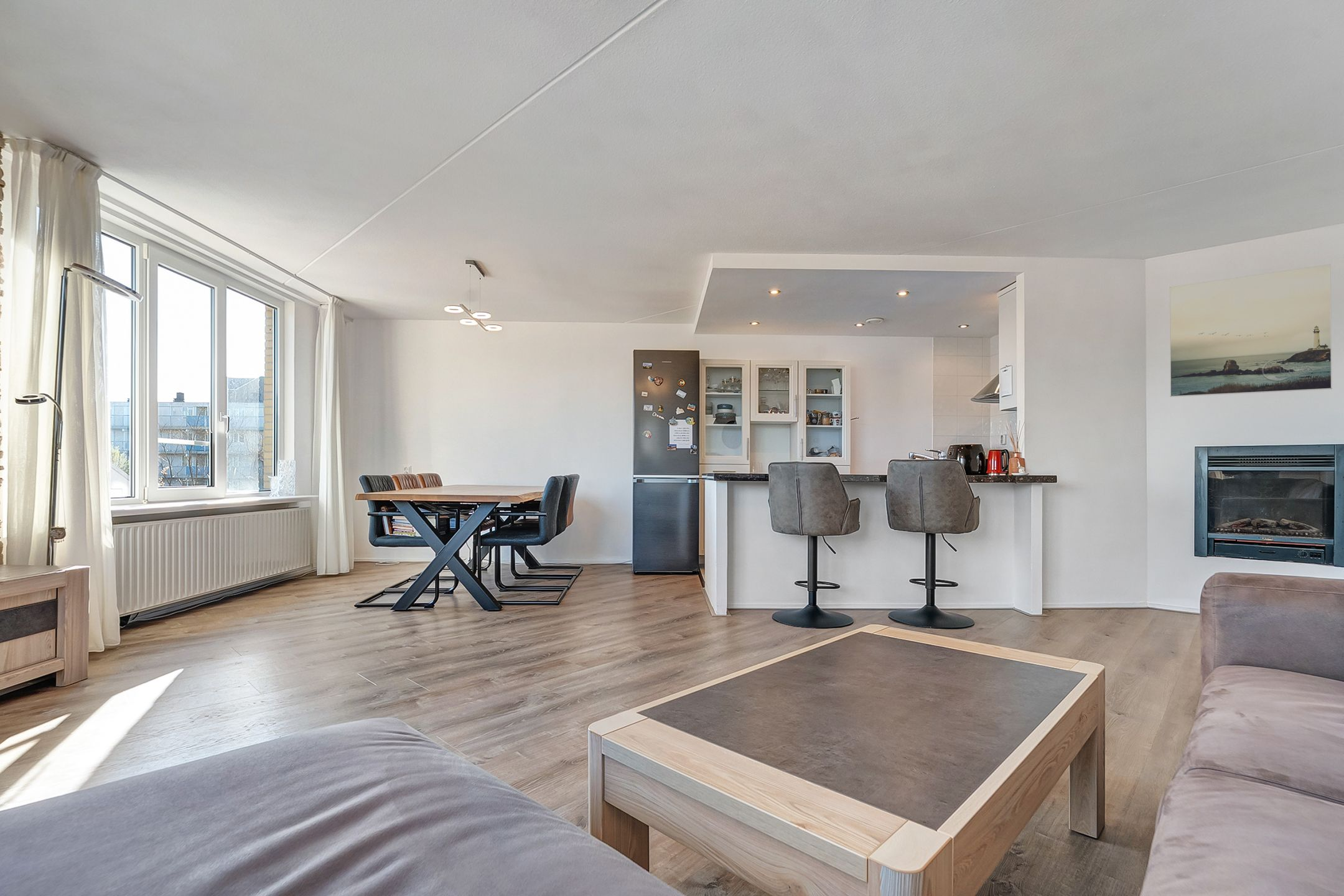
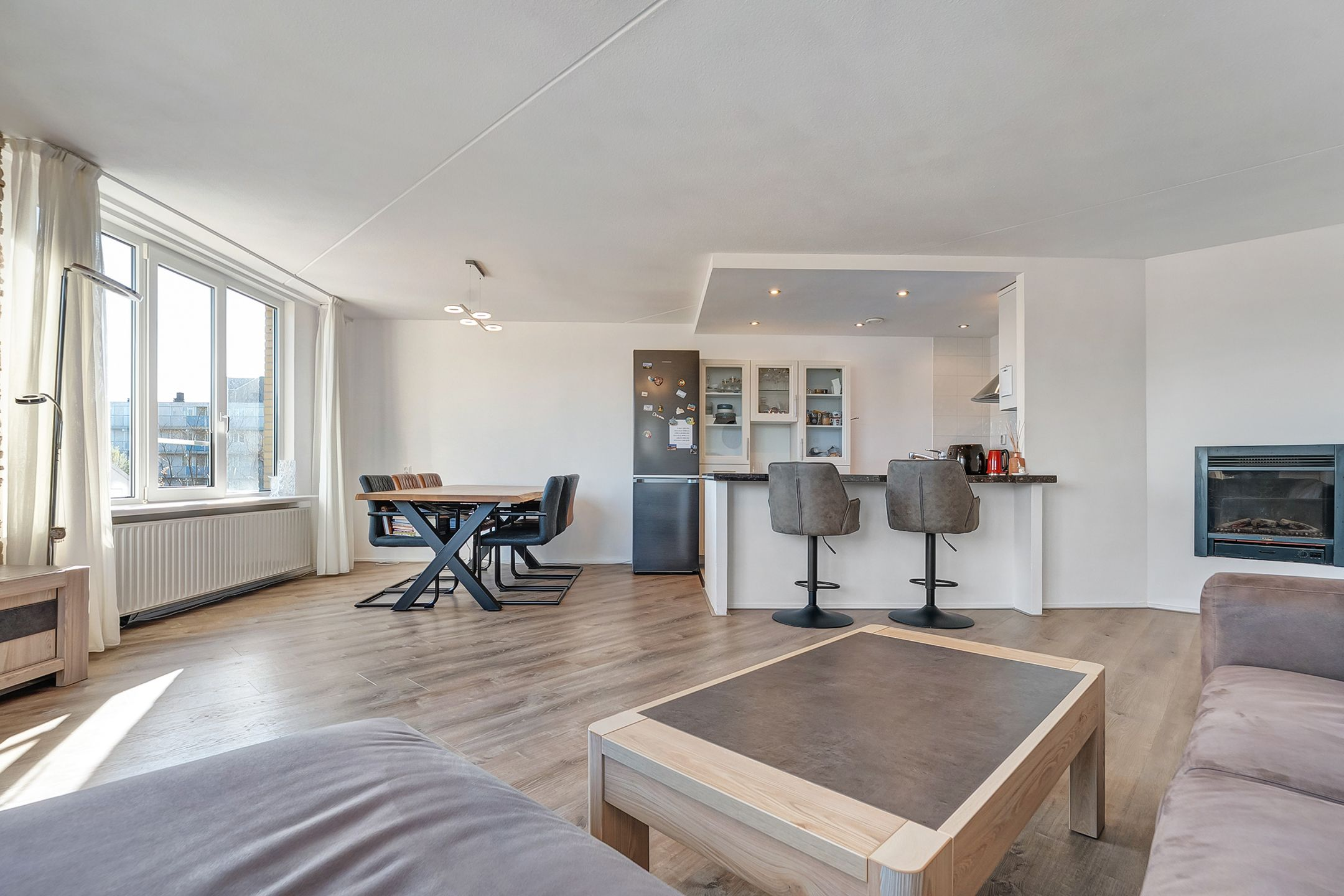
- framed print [1169,263,1333,398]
